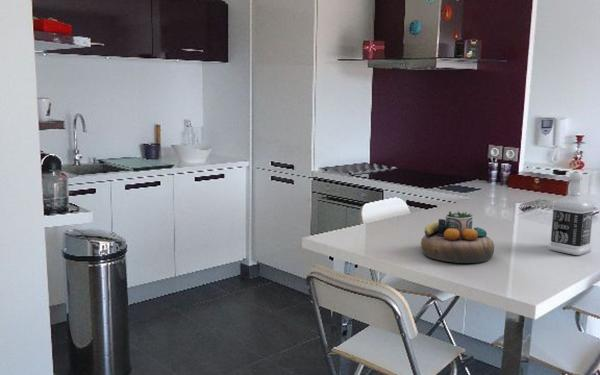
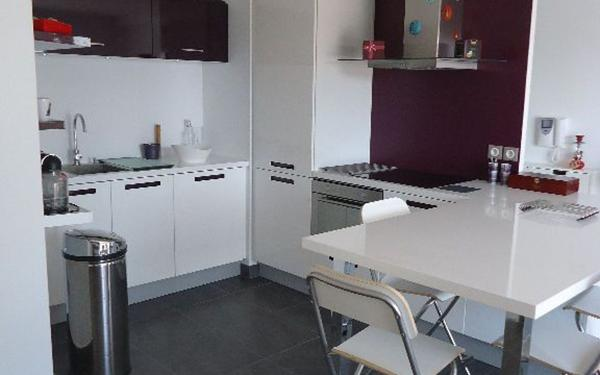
- bottle [548,171,596,256]
- decorative bowl [420,210,495,264]
